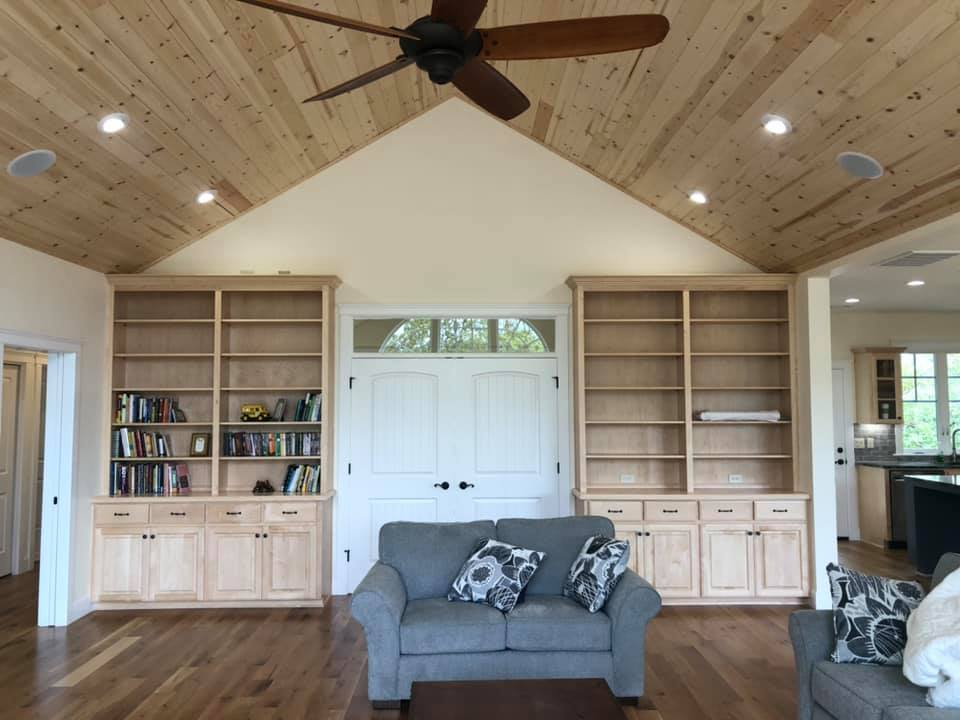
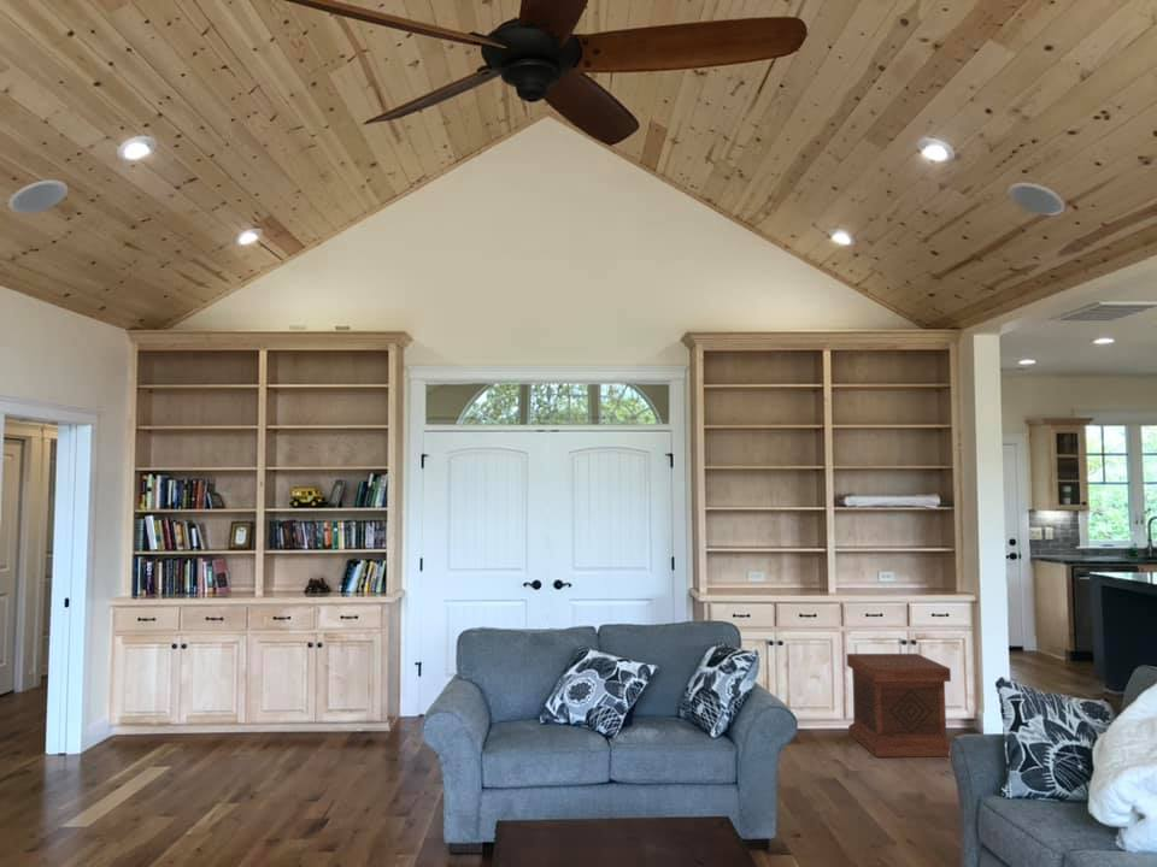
+ side table [846,653,952,757]
